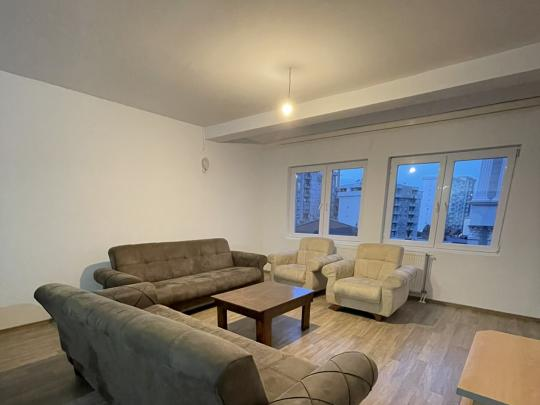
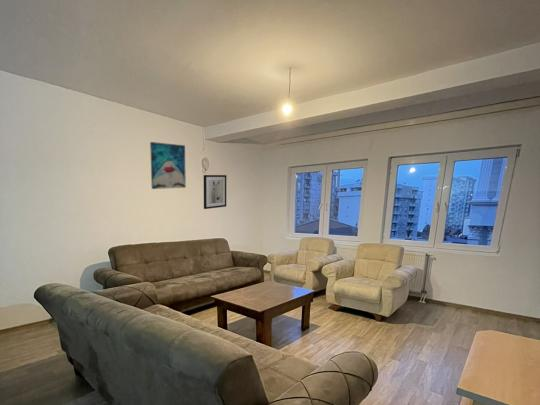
+ wall art [149,141,187,190]
+ wall art [203,174,228,210]
